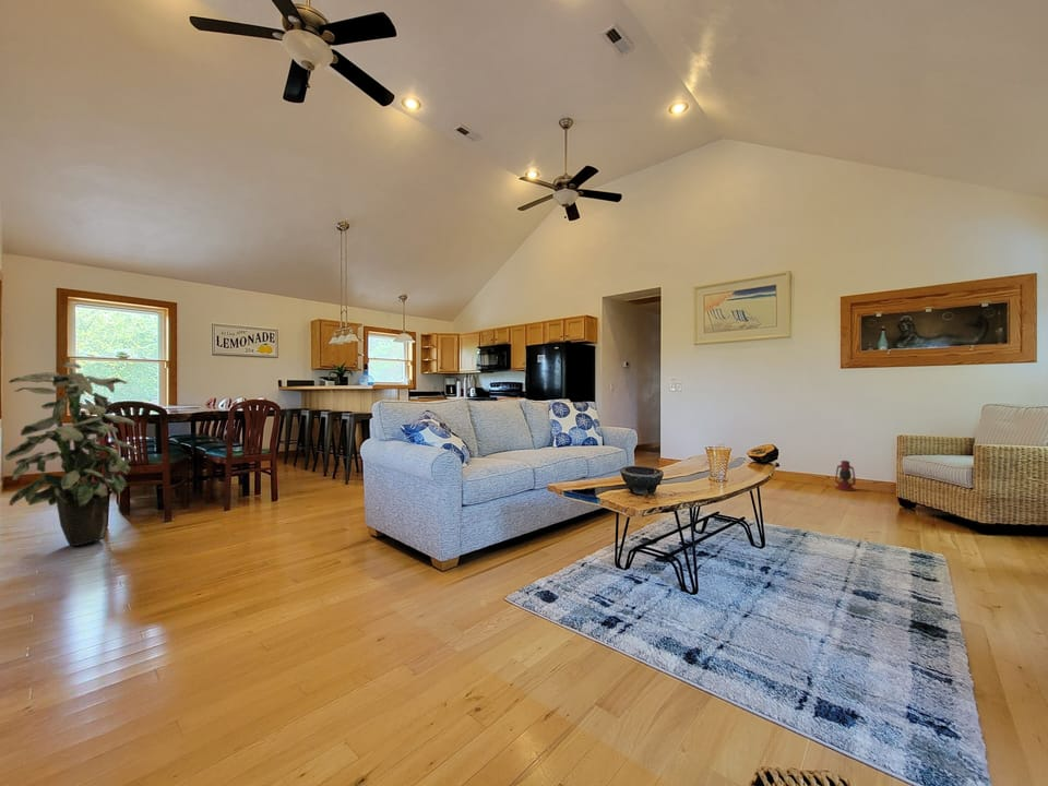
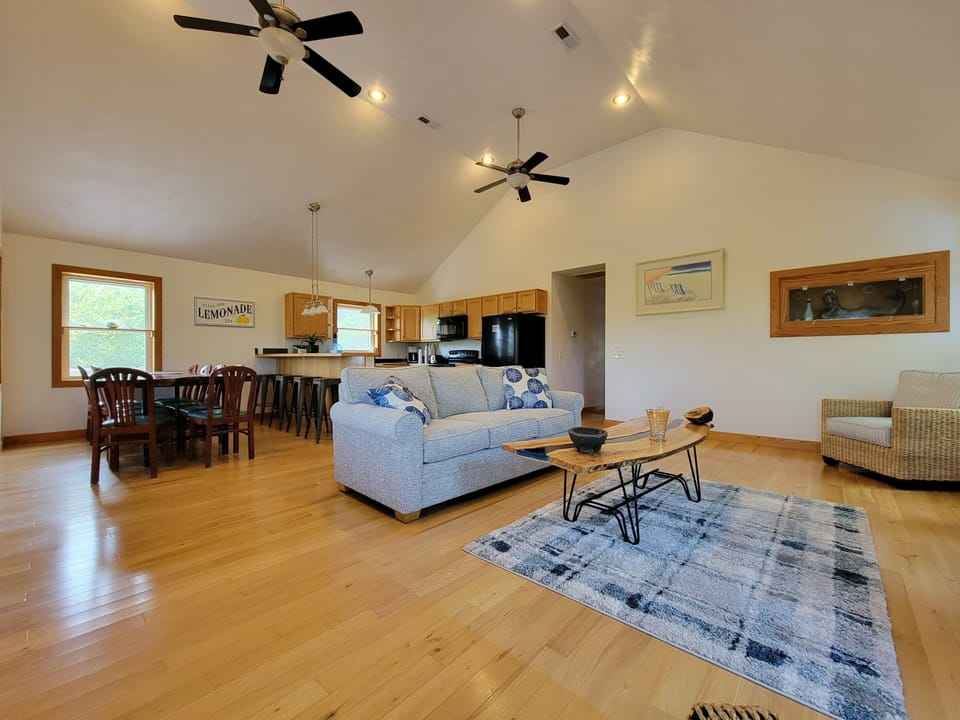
- indoor plant [4,361,139,547]
- lantern [834,460,857,492]
